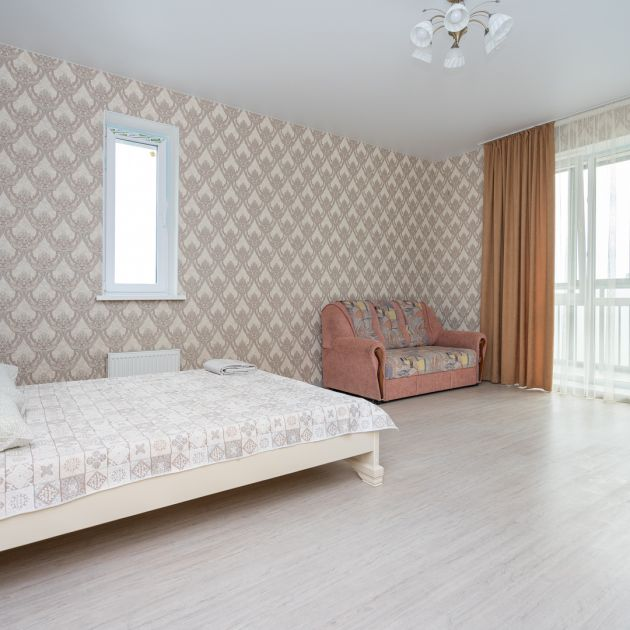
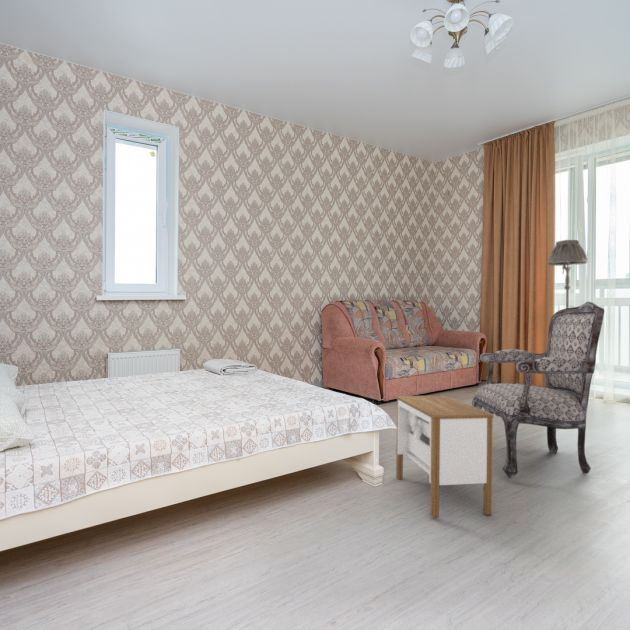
+ nightstand [395,395,494,519]
+ floor lamp [546,239,589,309]
+ armchair [471,301,605,479]
